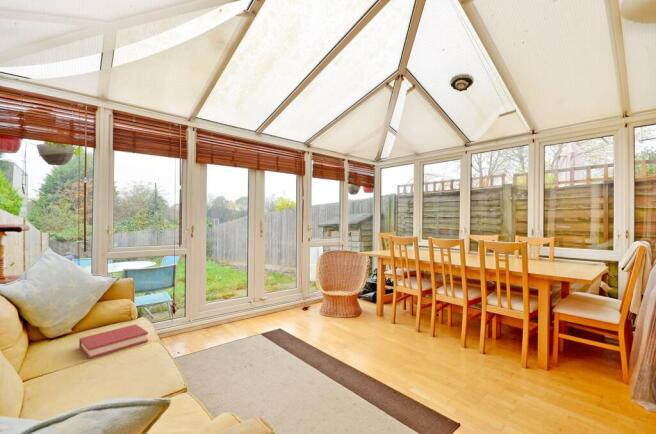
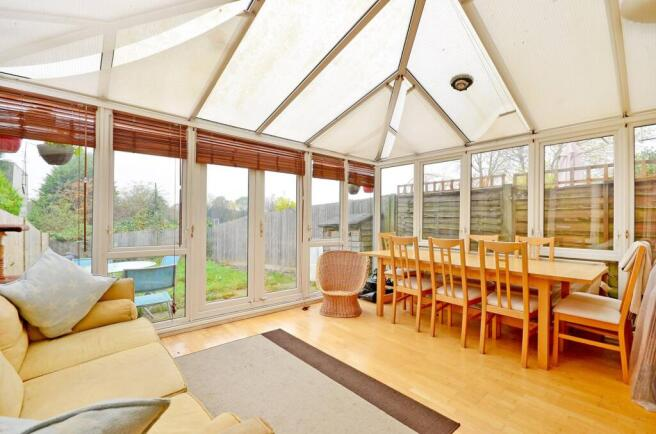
- hardback book [78,324,149,360]
